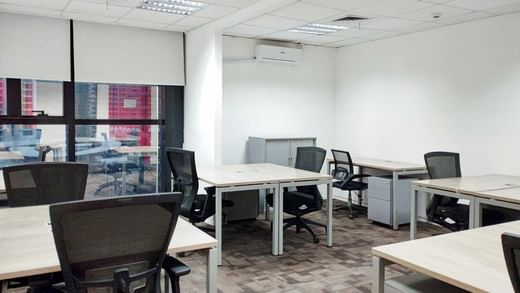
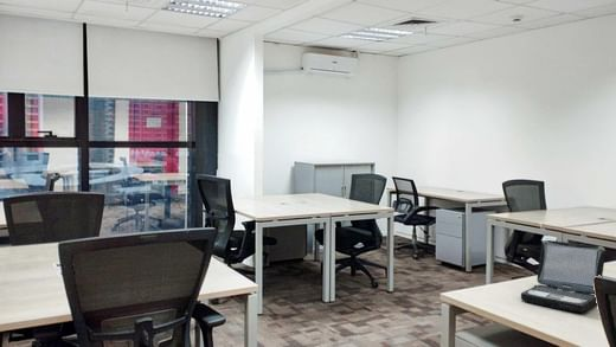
+ laptop [520,239,607,314]
